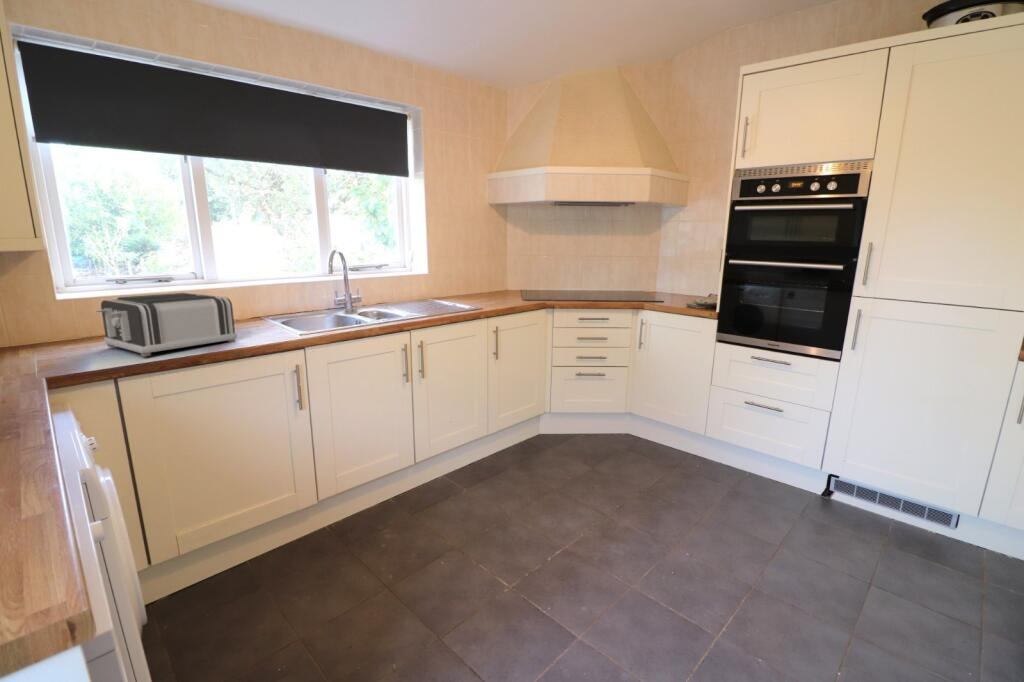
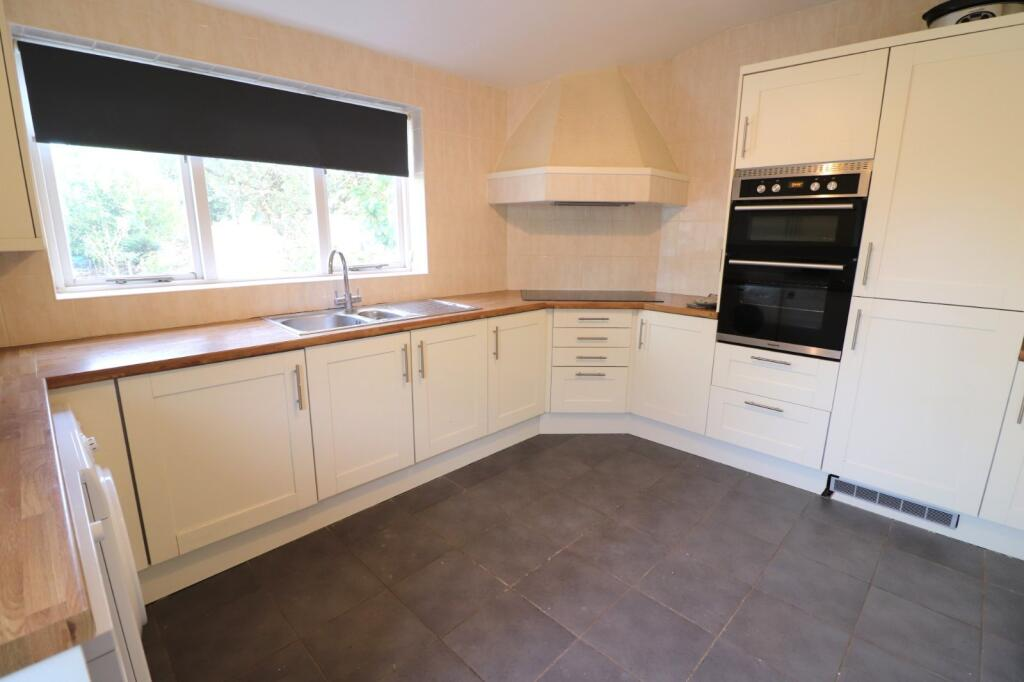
- toaster [95,292,238,358]
